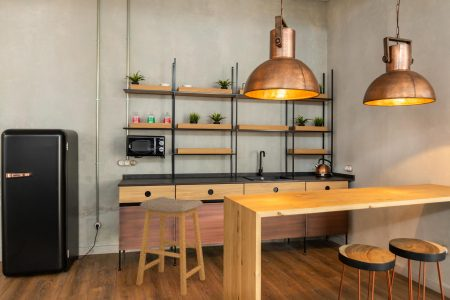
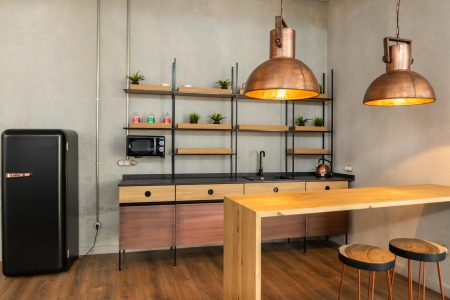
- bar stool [135,196,206,297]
